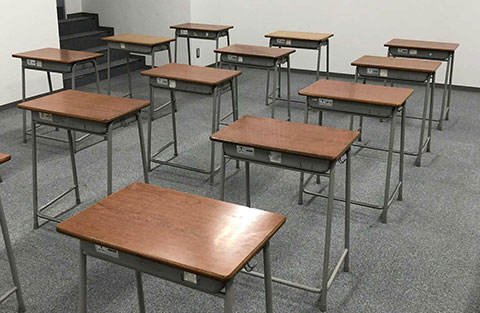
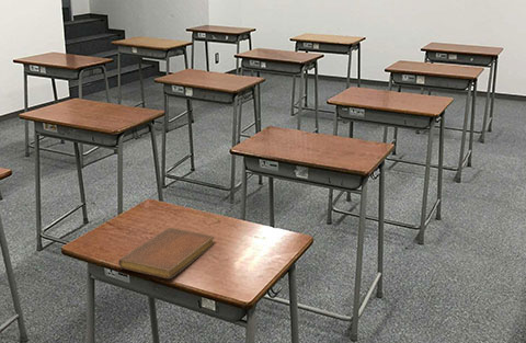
+ notebook [117,227,216,279]
